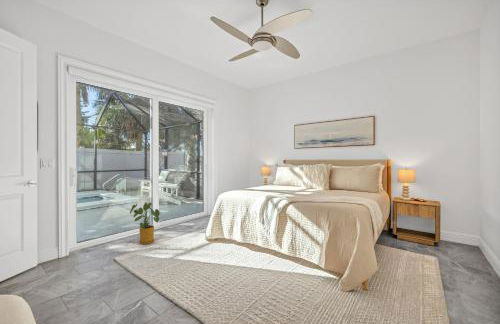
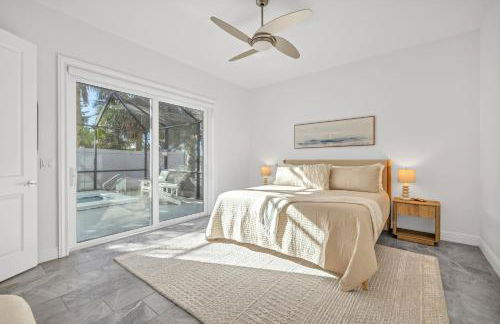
- house plant [129,201,162,245]
